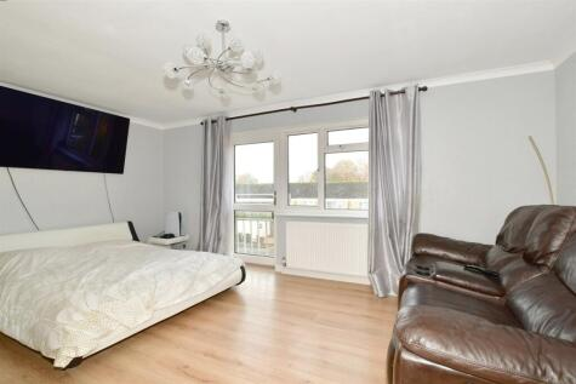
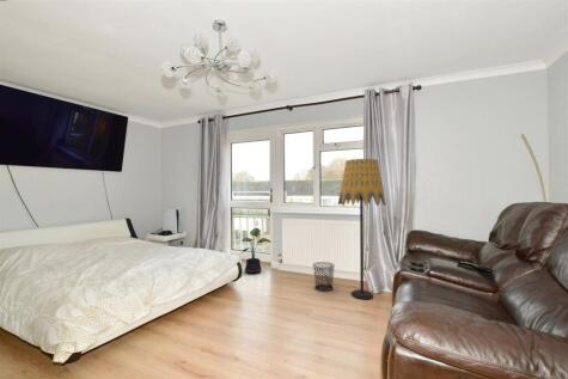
+ waste bin [312,261,336,293]
+ floor lamp [337,158,387,300]
+ potted plant [239,227,271,275]
